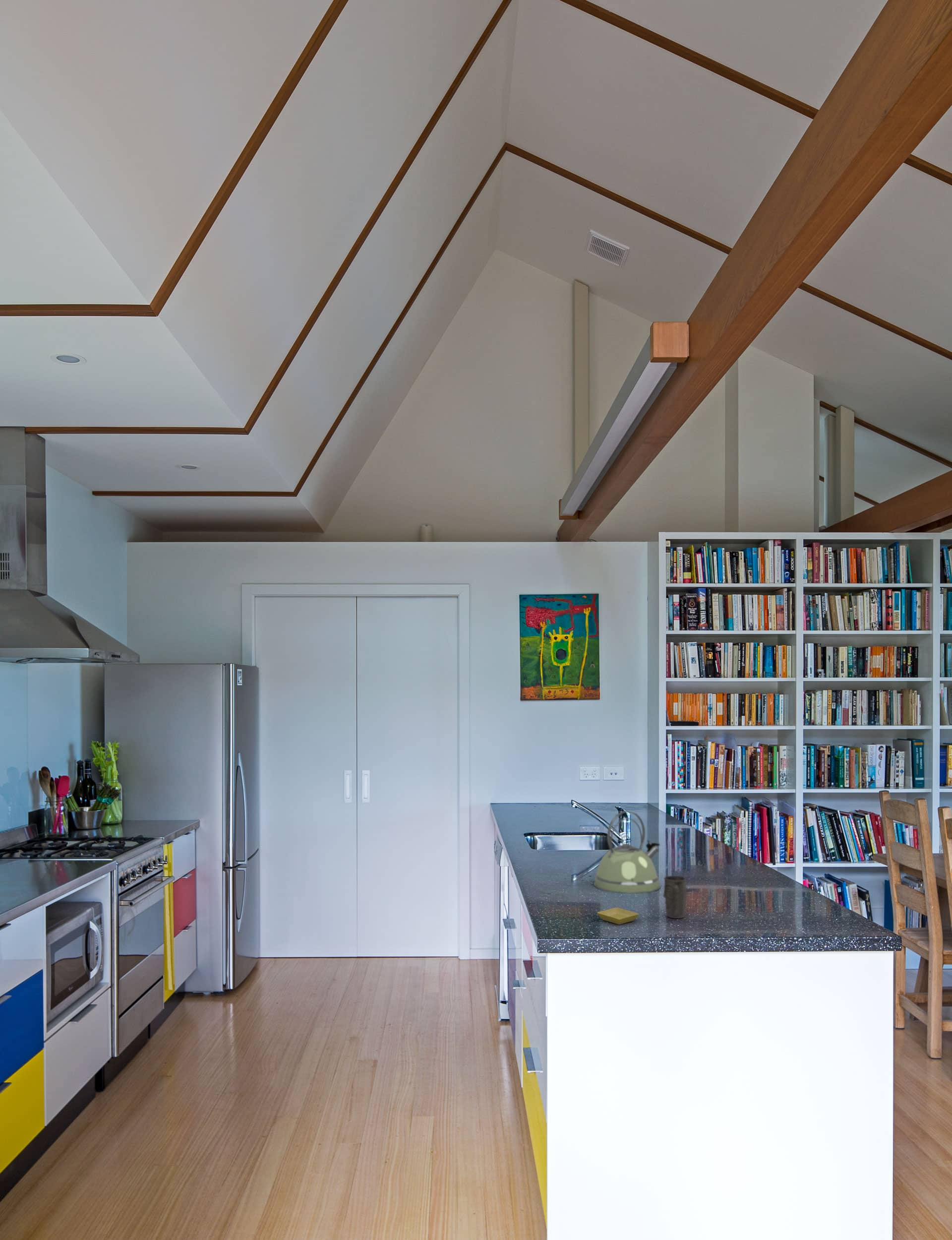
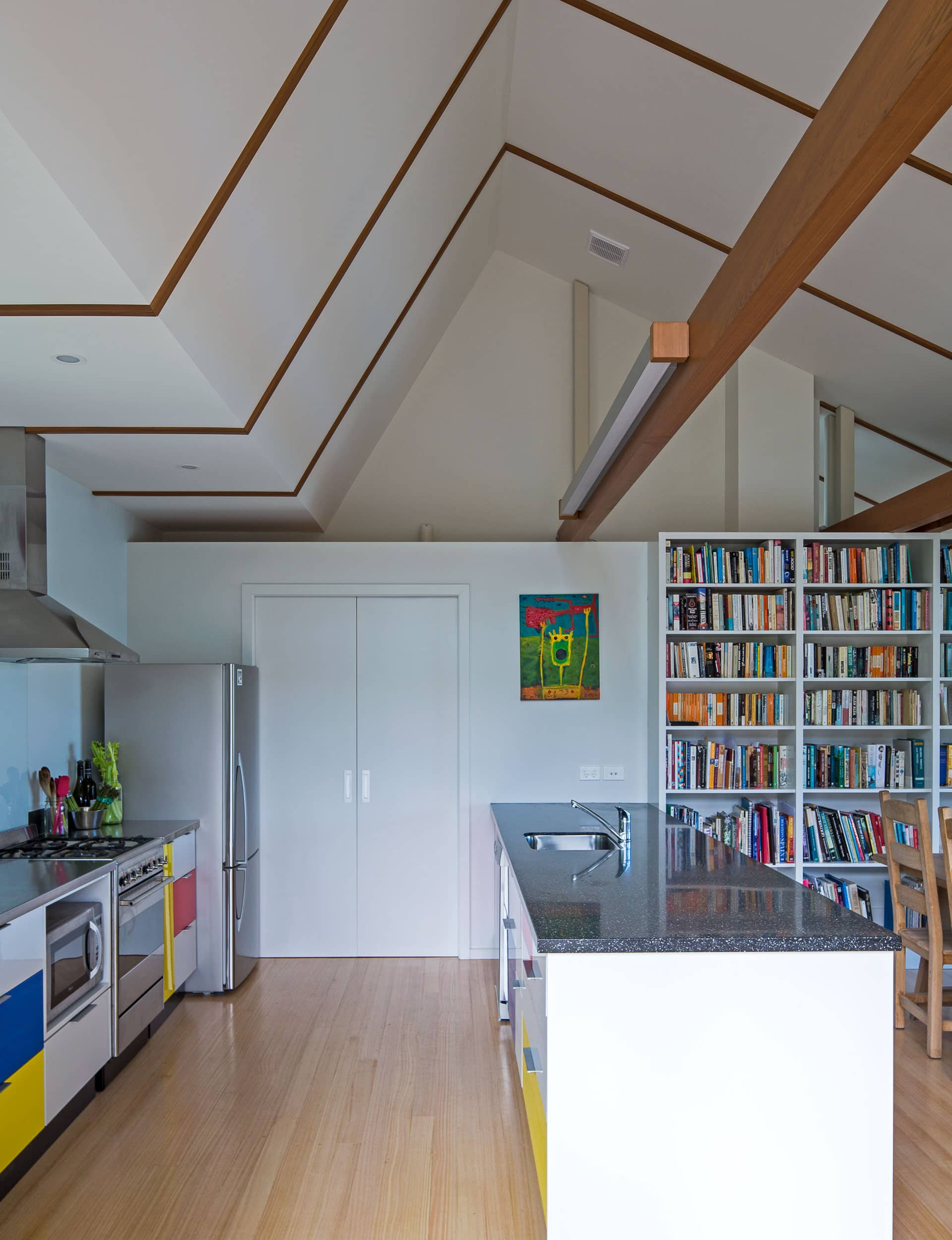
- saucer [596,907,639,925]
- kettle [594,810,661,894]
- mug [662,875,687,919]
